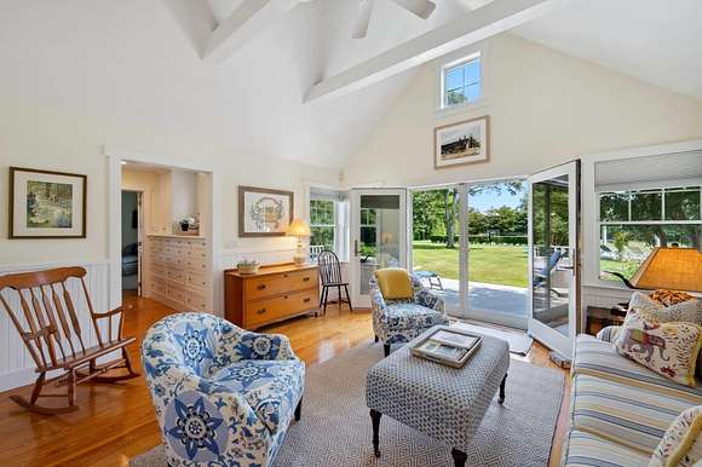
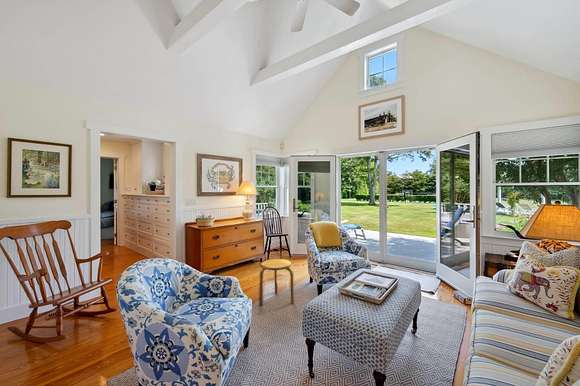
+ stool [258,258,295,306]
